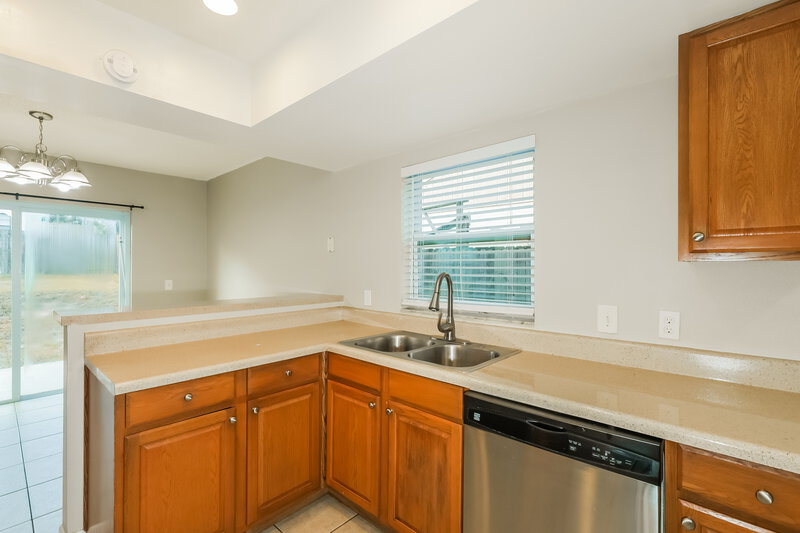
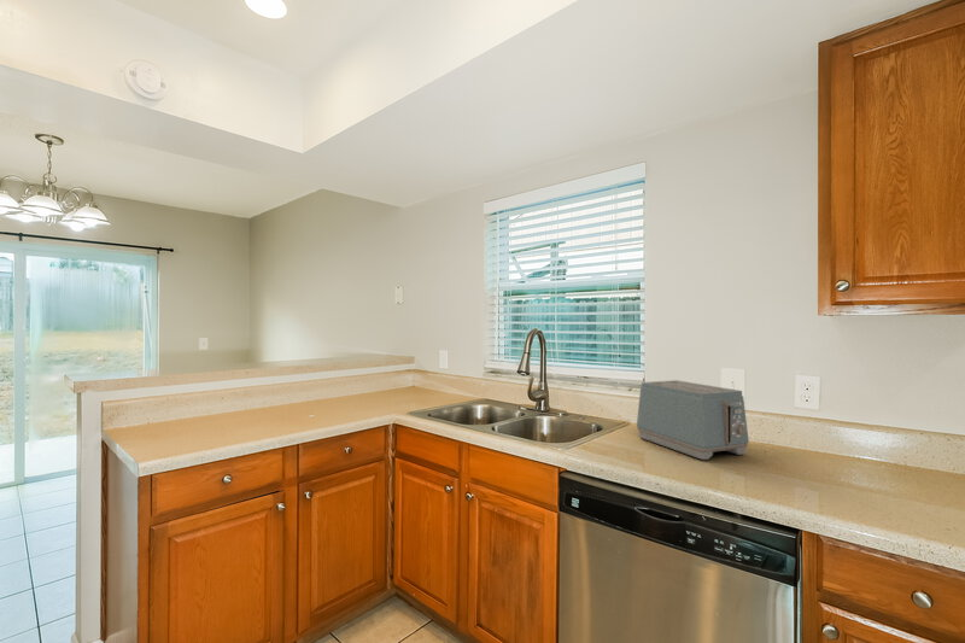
+ toaster [636,379,750,461]
